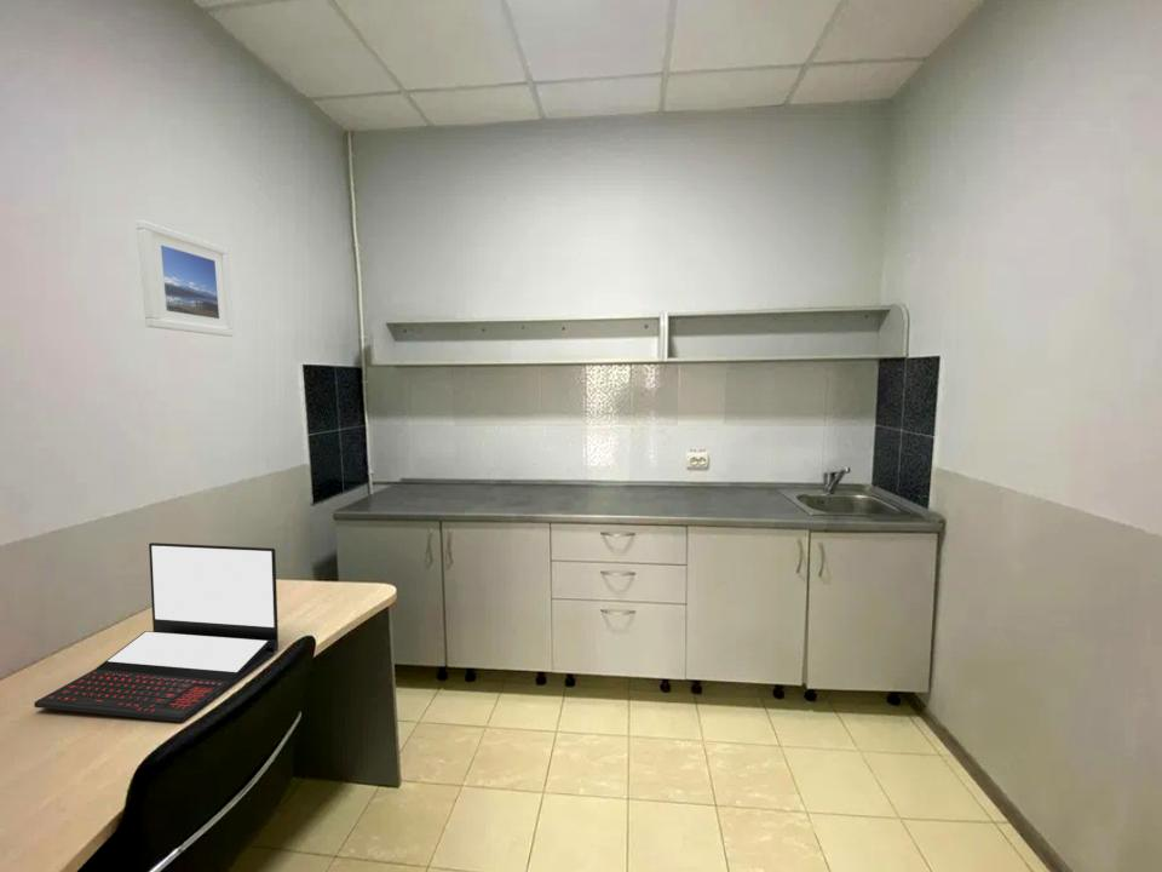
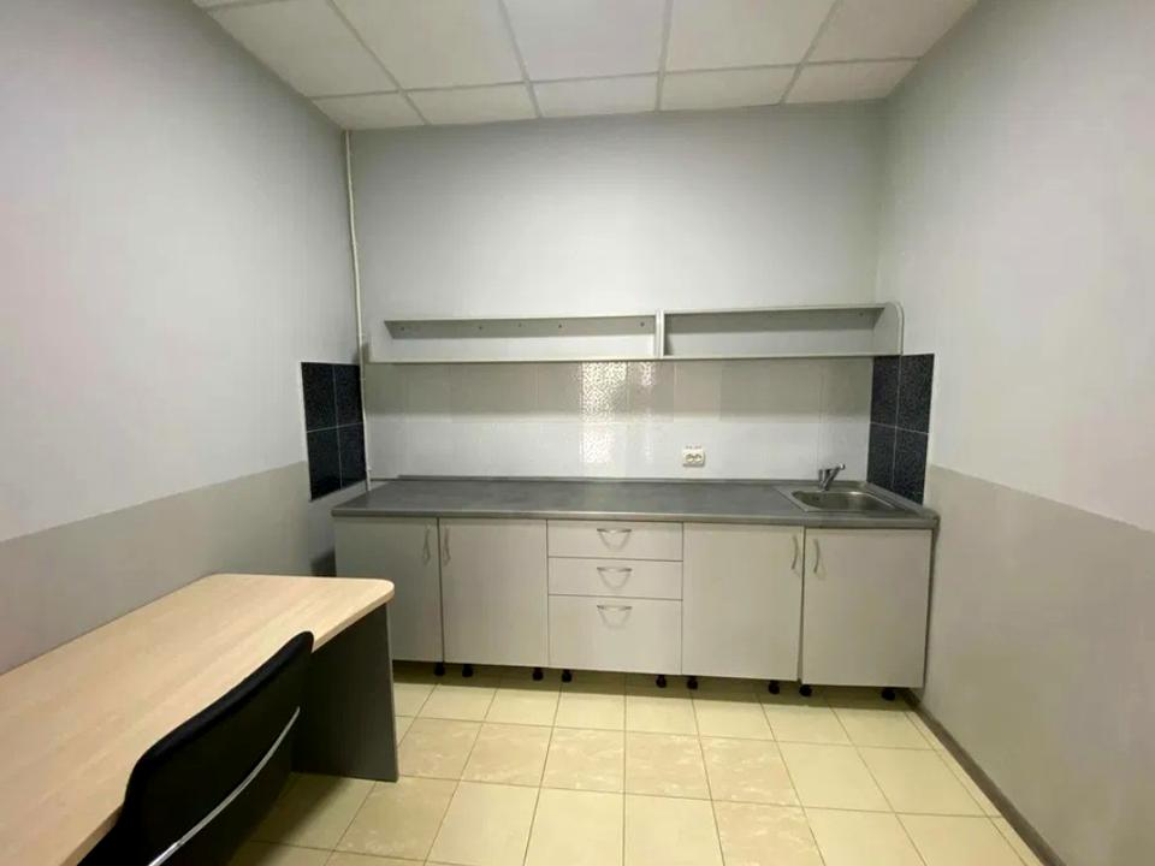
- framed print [136,219,236,338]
- laptop [33,541,280,723]
